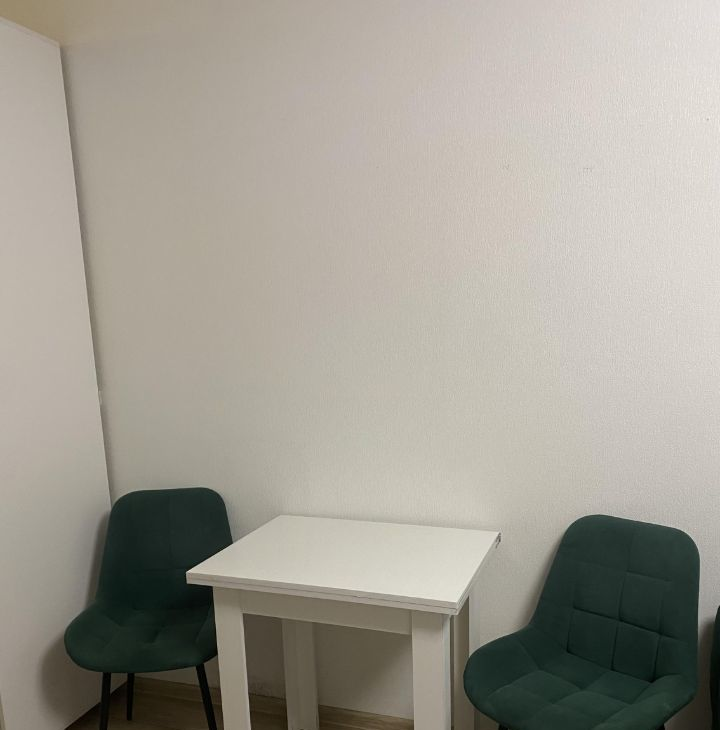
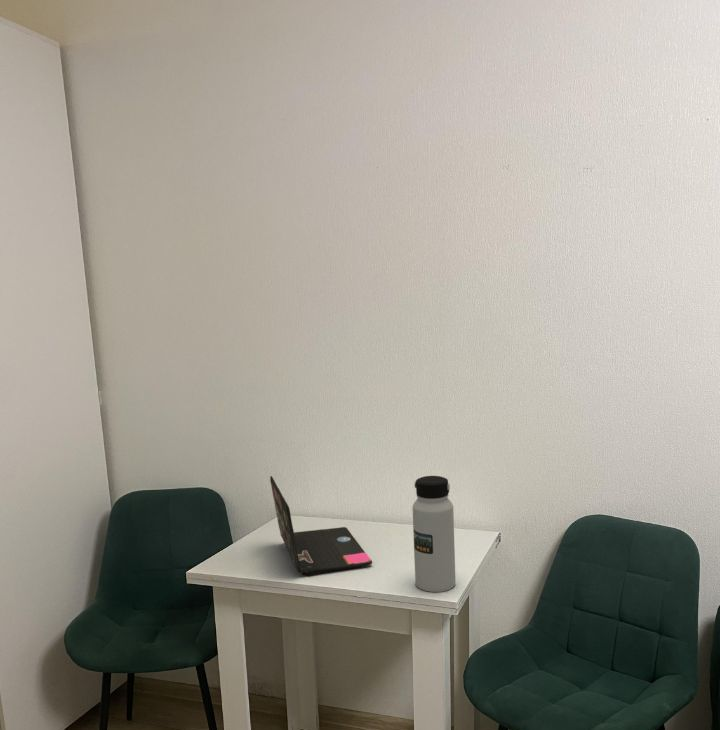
+ water bottle [412,475,456,593]
+ laptop [269,475,373,577]
